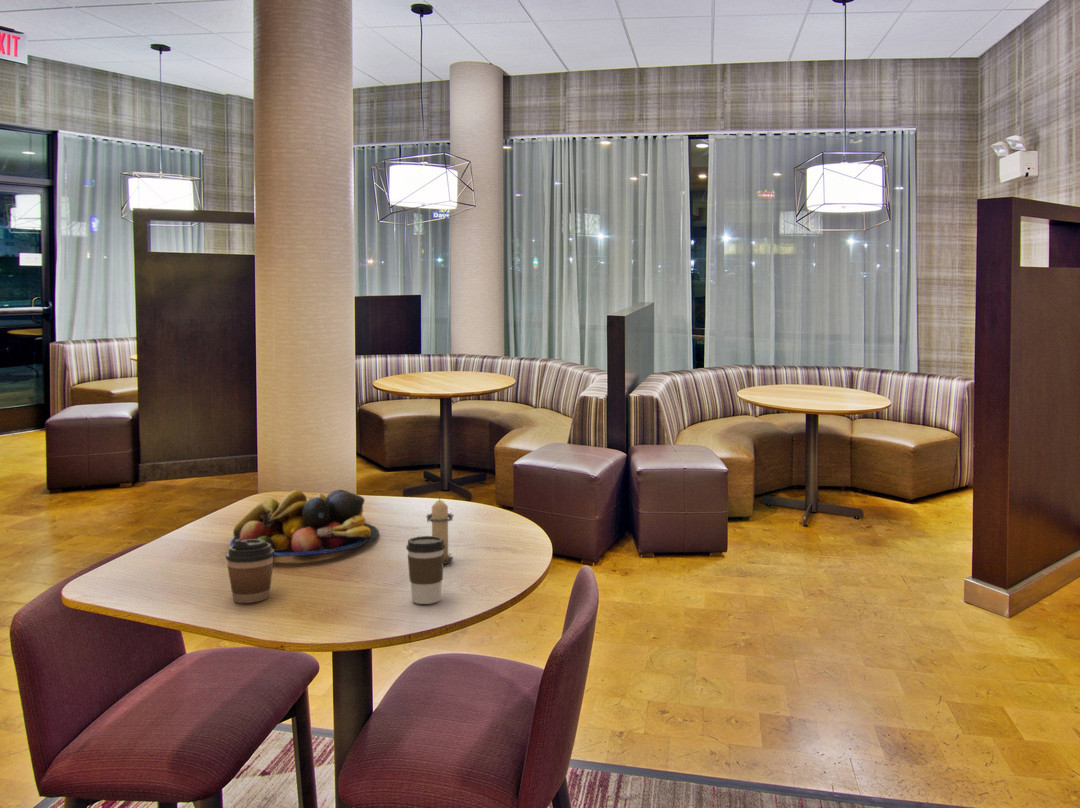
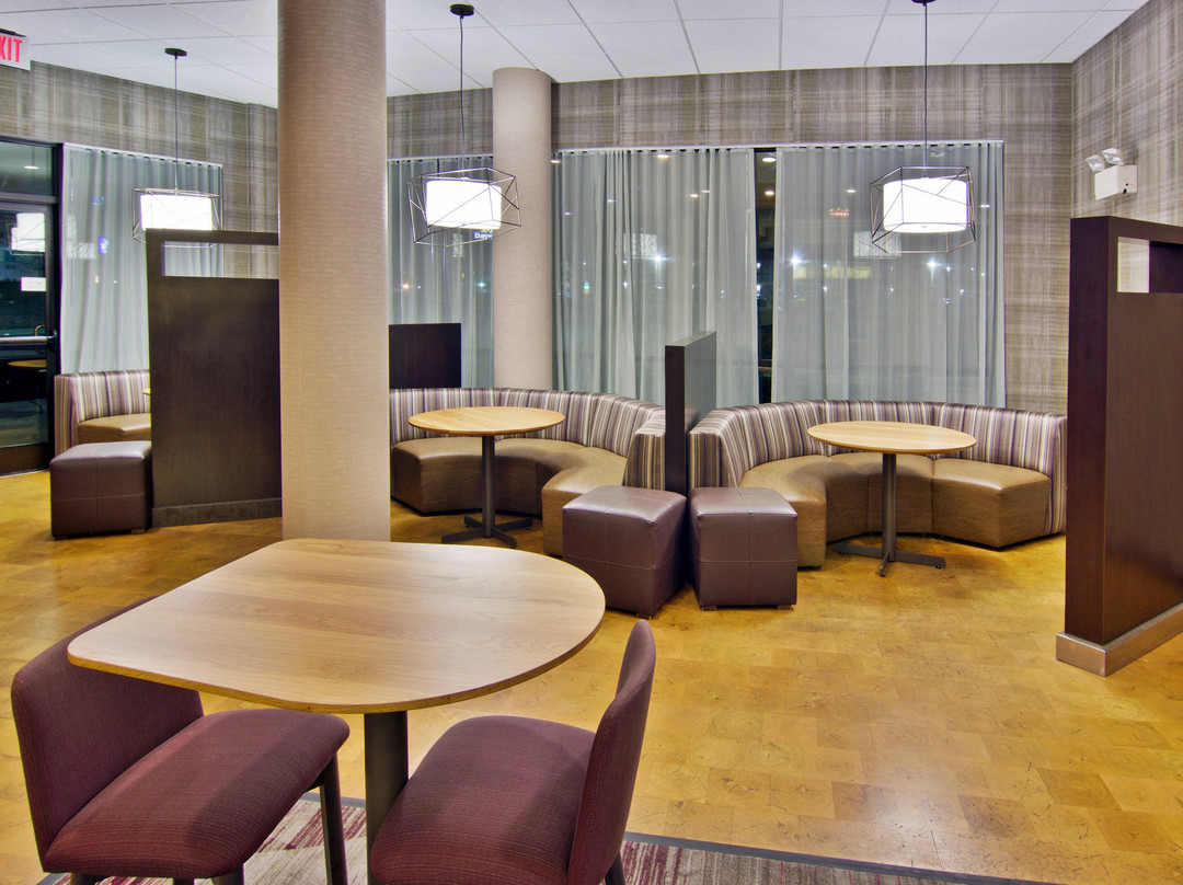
- coffee cup [405,535,445,605]
- candle [425,495,455,565]
- fruit bowl [229,489,380,557]
- coffee cup [225,539,275,604]
